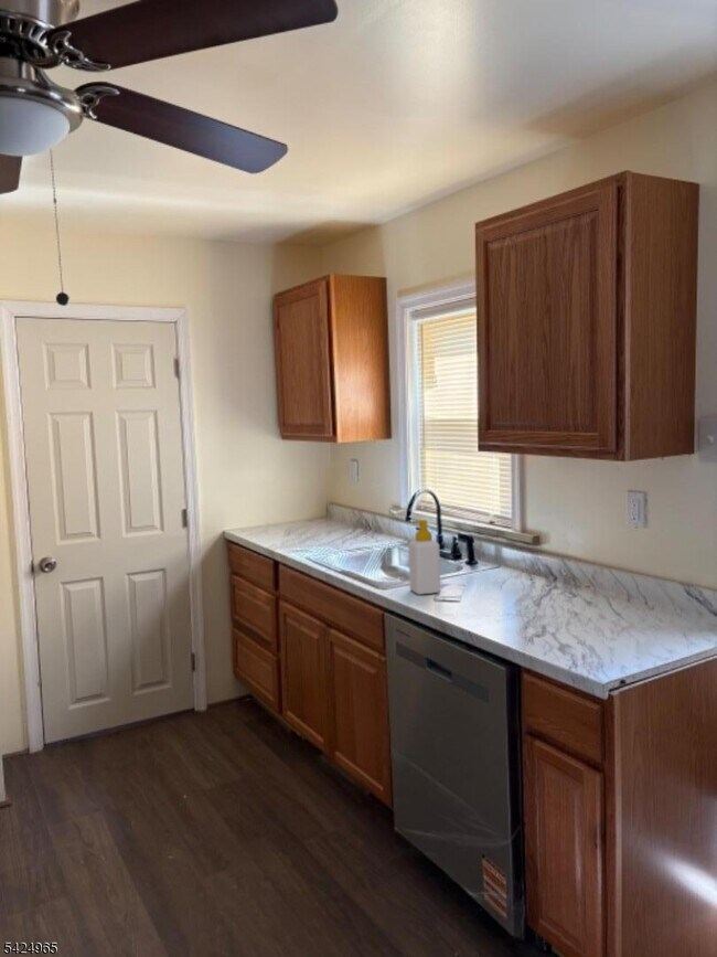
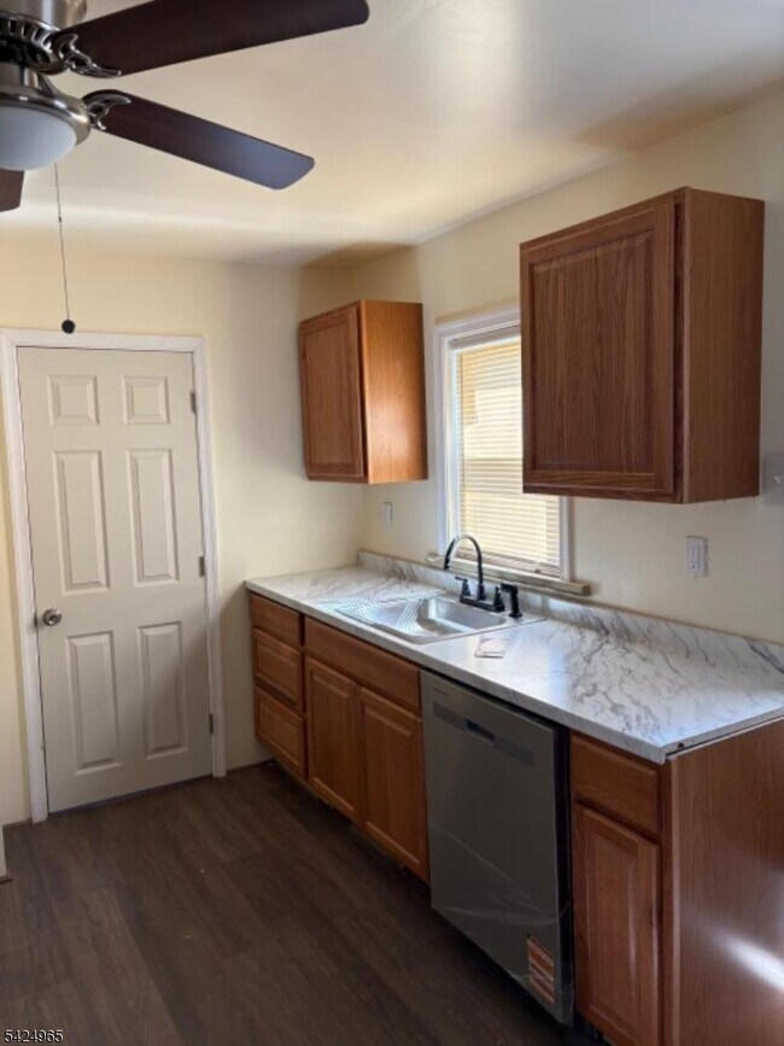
- soap bottle [407,519,441,596]
